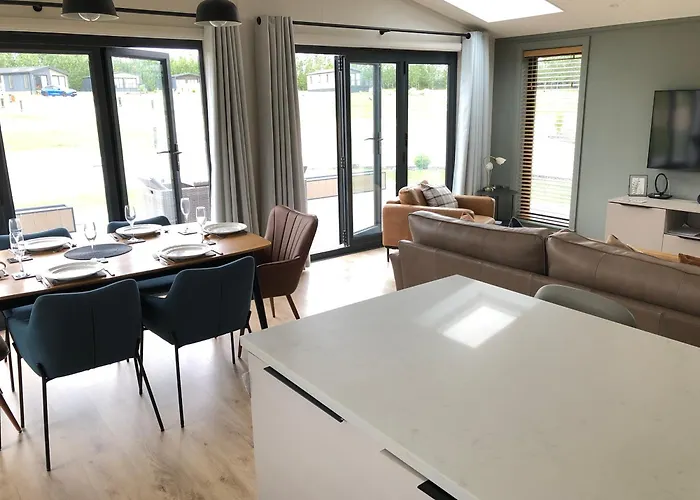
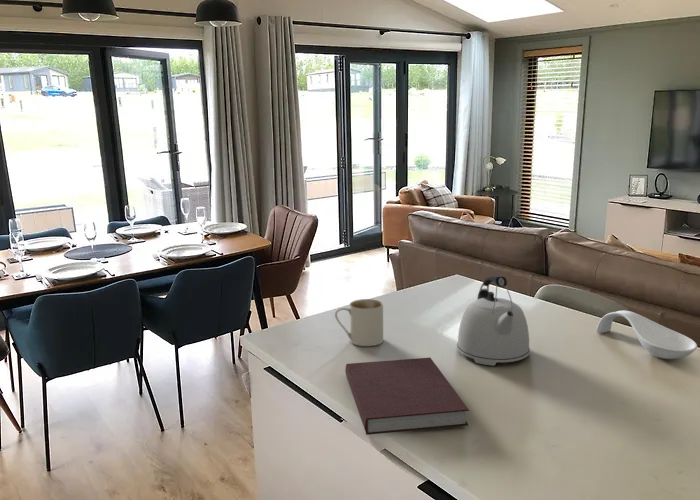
+ kettle [456,274,531,366]
+ spoon rest [595,309,698,360]
+ notebook [344,357,470,436]
+ mug [334,298,384,347]
